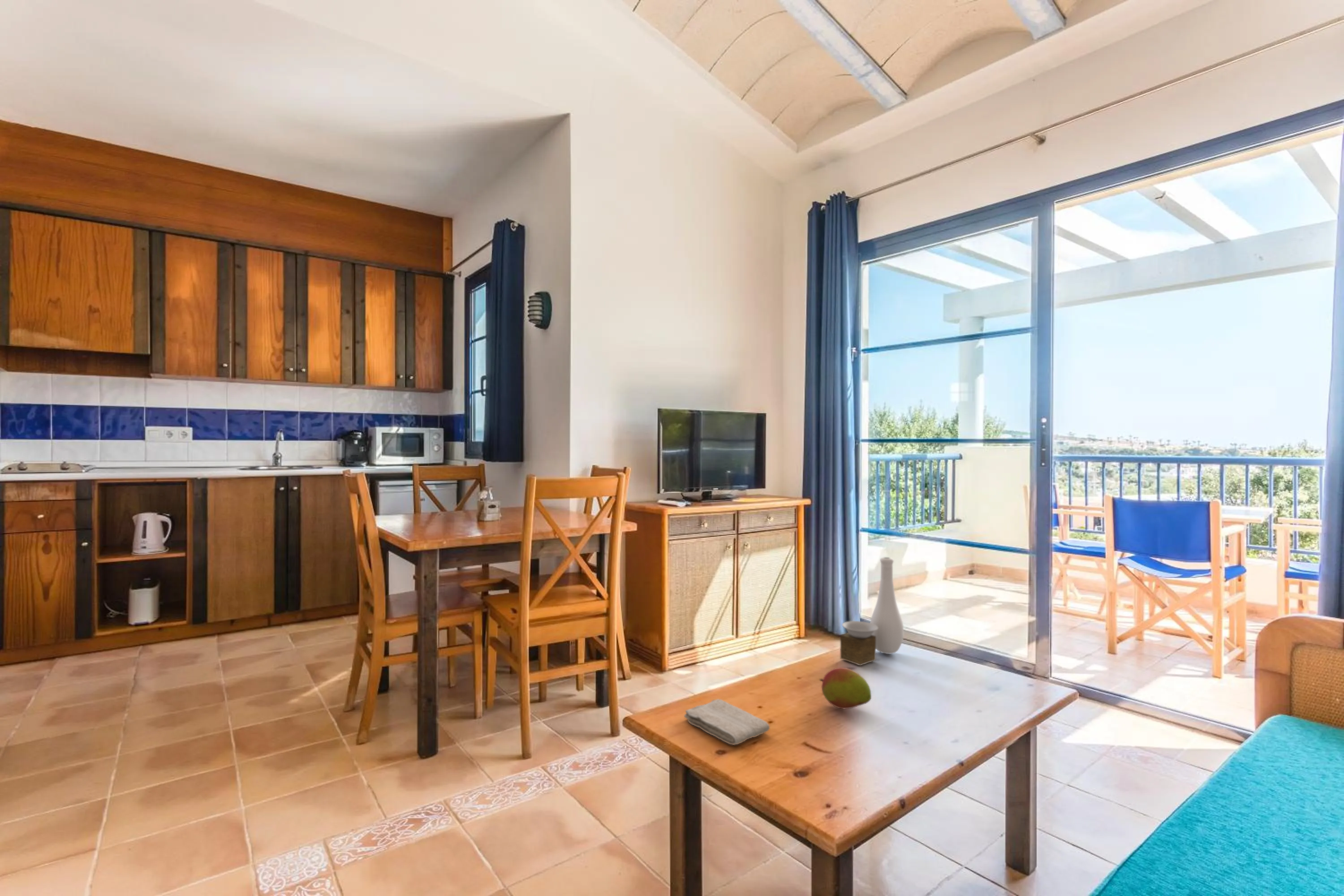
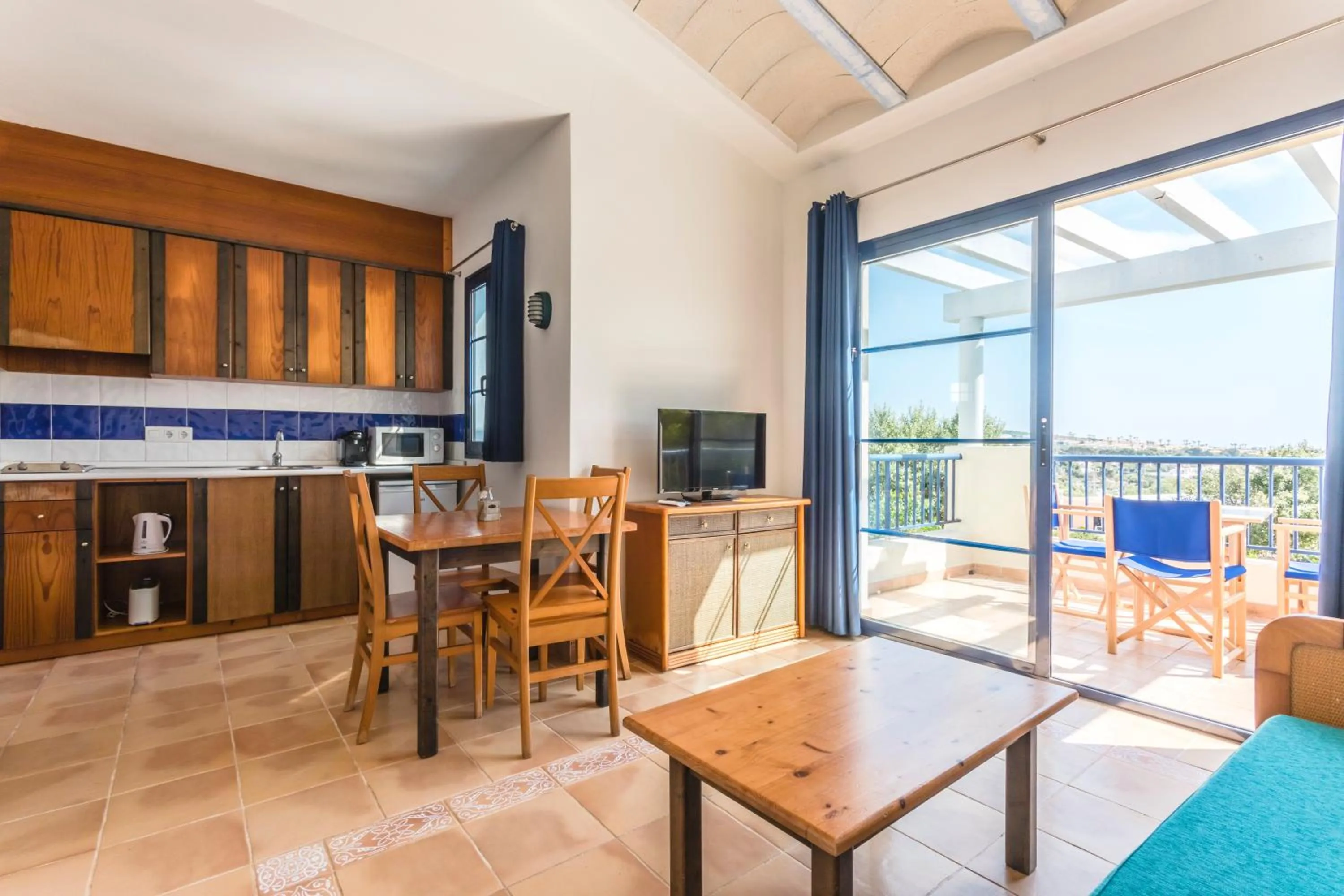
- fruit [819,667,872,709]
- vase [840,557,904,666]
- washcloth [684,699,770,745]
